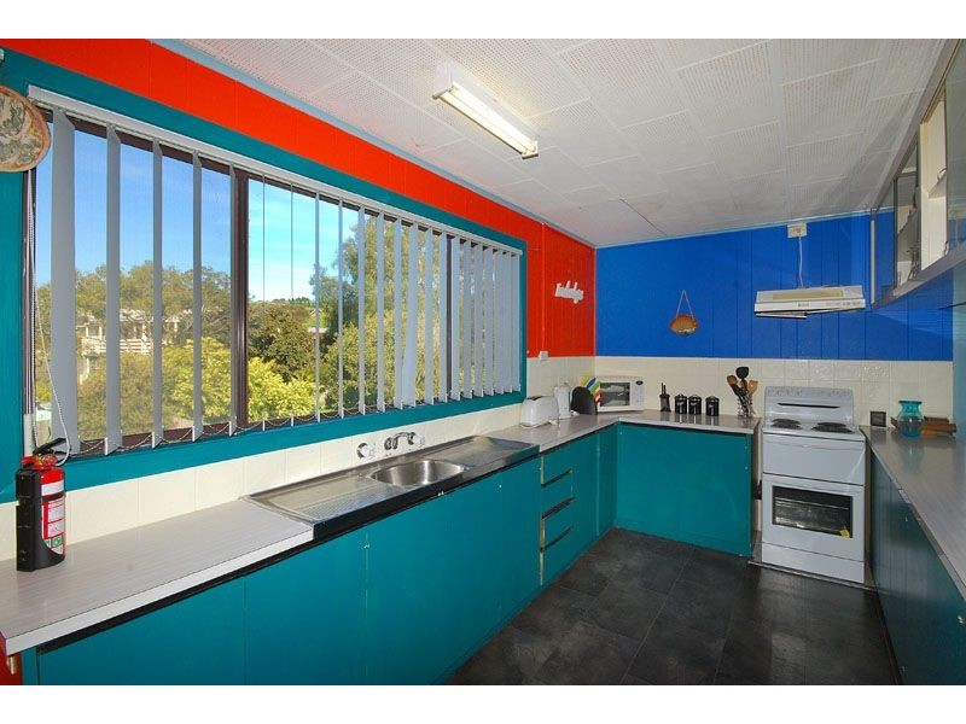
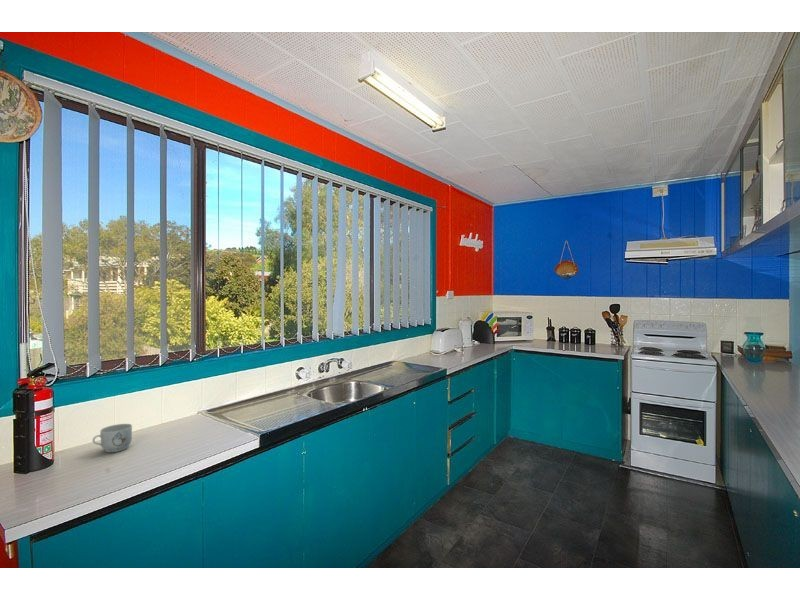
+ mug [92,423,133,453]
